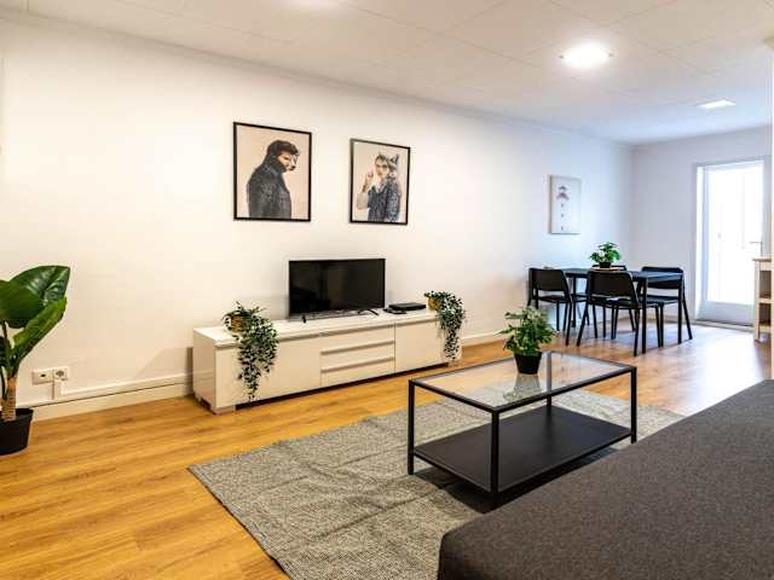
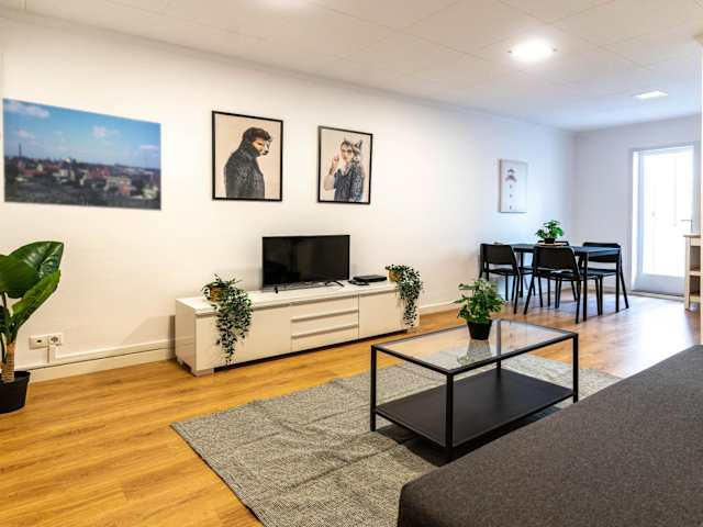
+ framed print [1,97,163,212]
